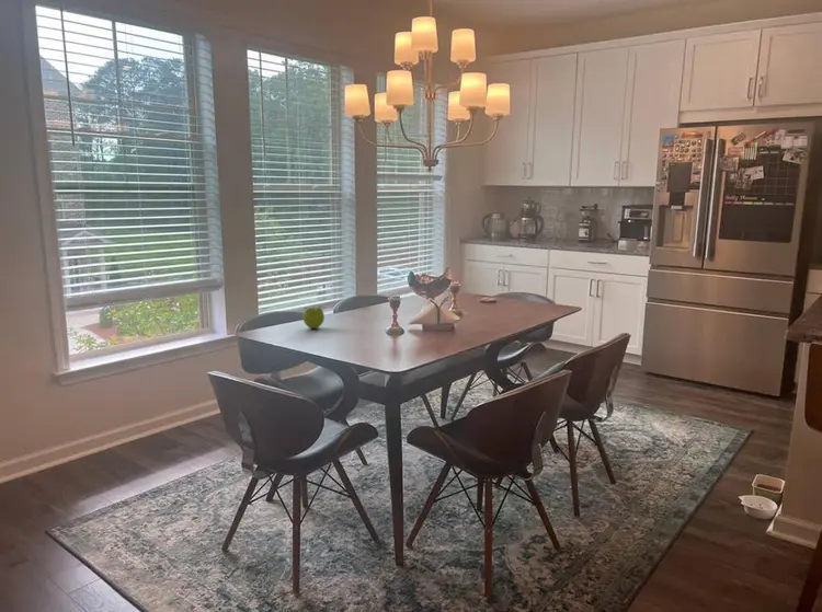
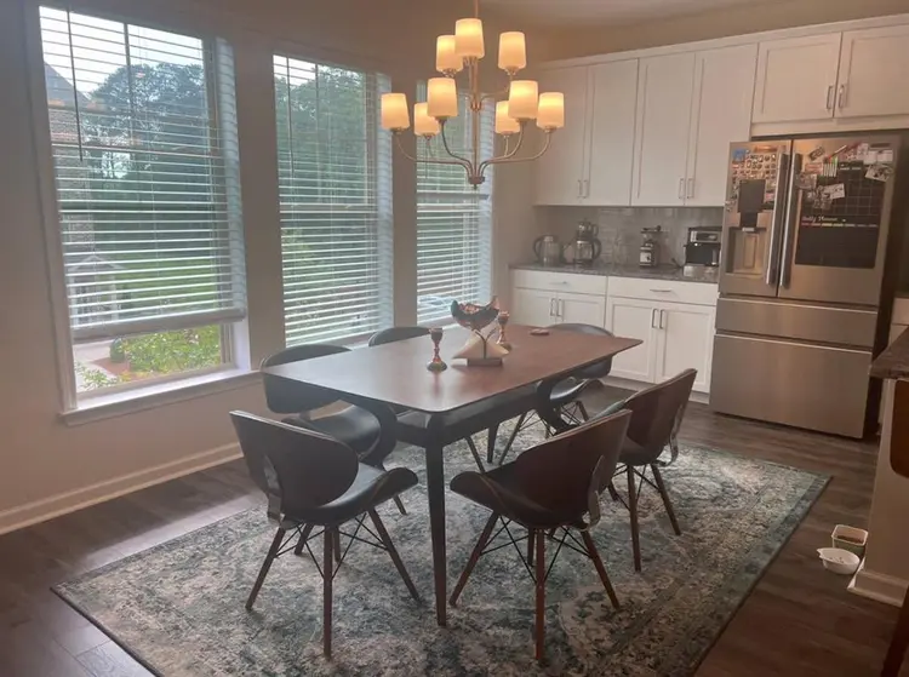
- fruit [302,304,326,330]
